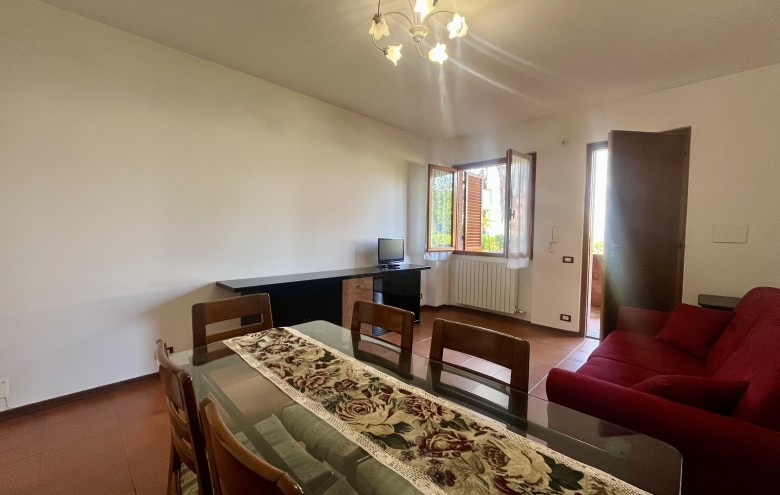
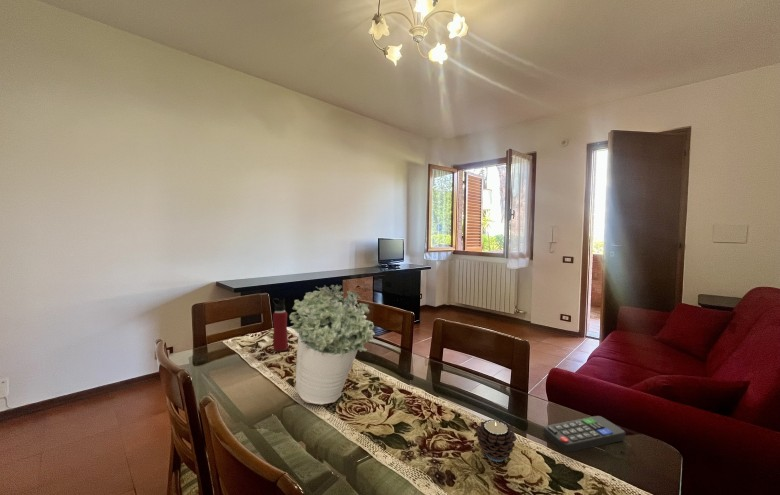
+ water bottle [271,298,289,352]
+ candle [475,419,517,463]
+ potted plant [288,283,376,406]
+ remote control [543,415,626,453]
